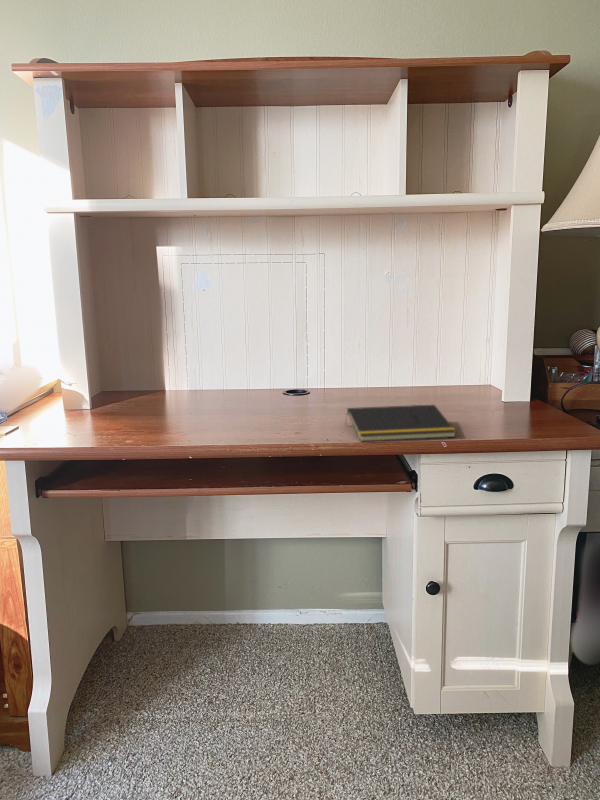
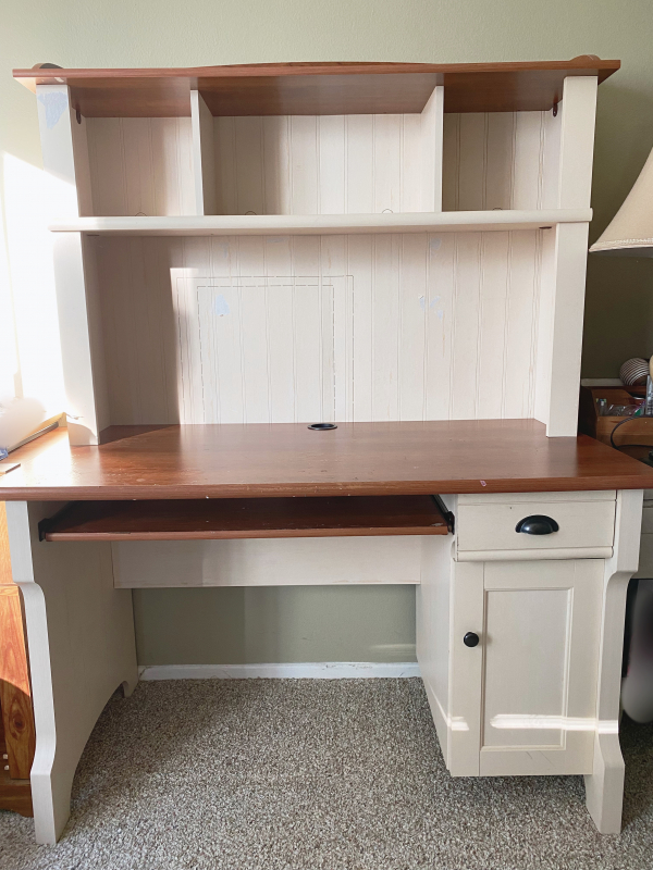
- notepad [344,404,458,442]
